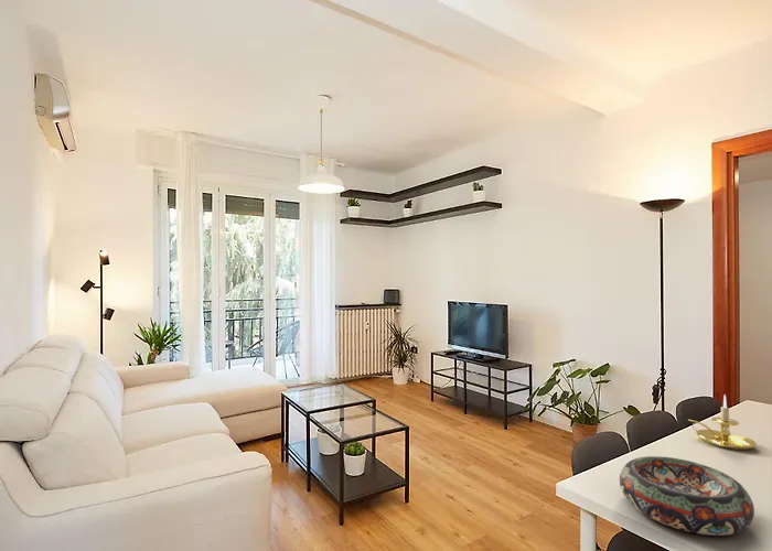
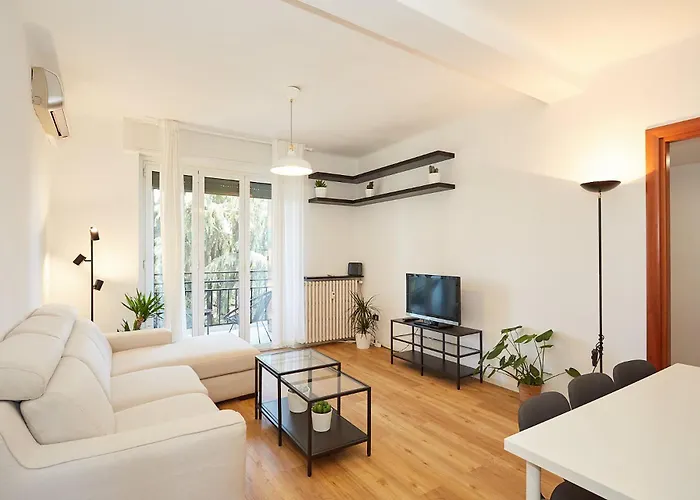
- decorative bowl [619,455,755,537]
- candle holder [687,393,758,451]
